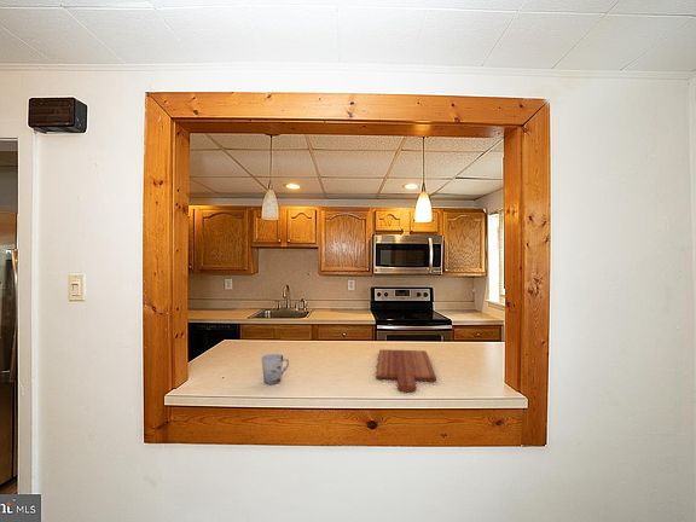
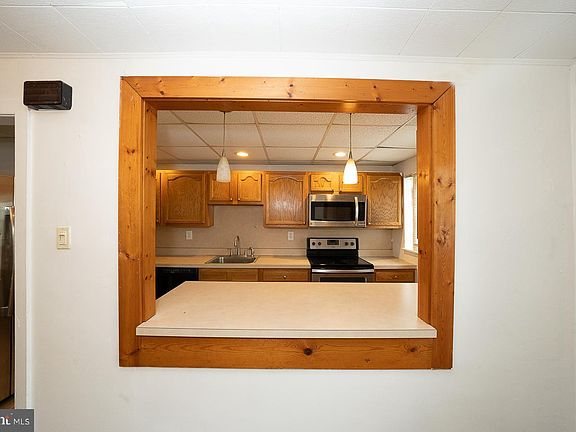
- cutting board [375,348,437,393]
- cup [260,353,290,385]
